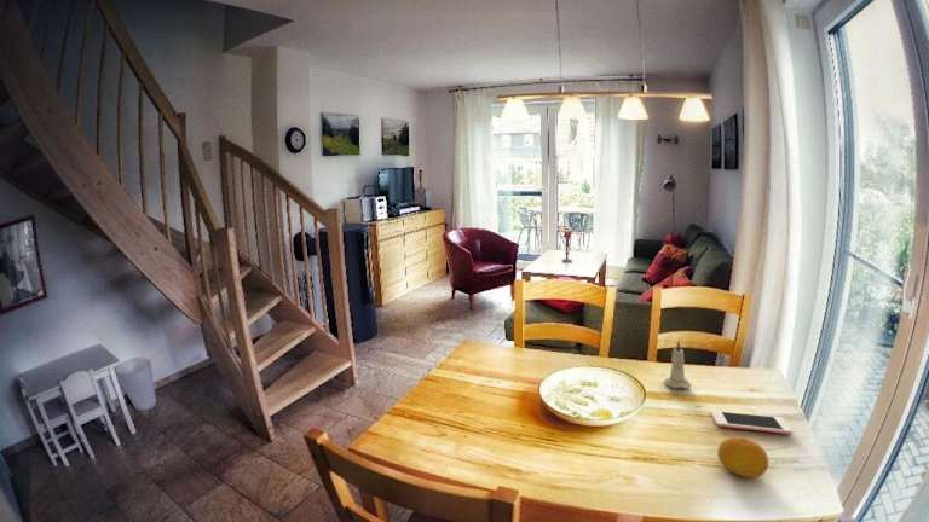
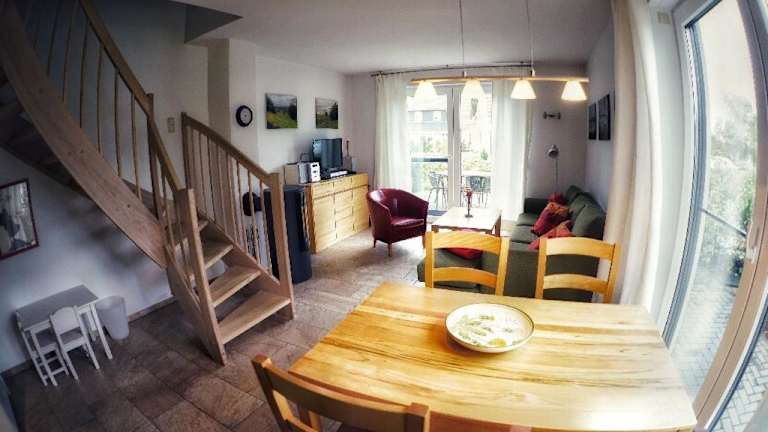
- fruit [716,435,771,480]
- candle [664,341,693,389]
- cell phone [710,410,794,435]
